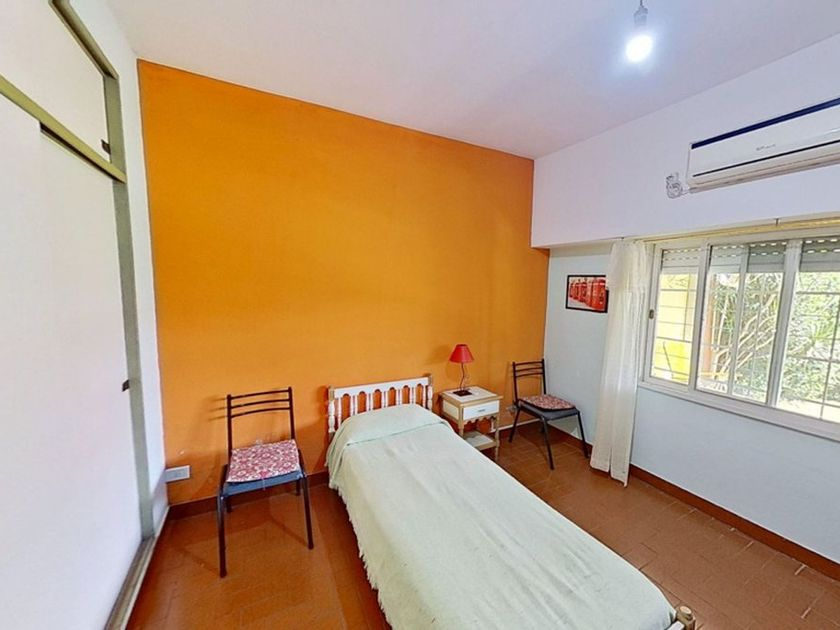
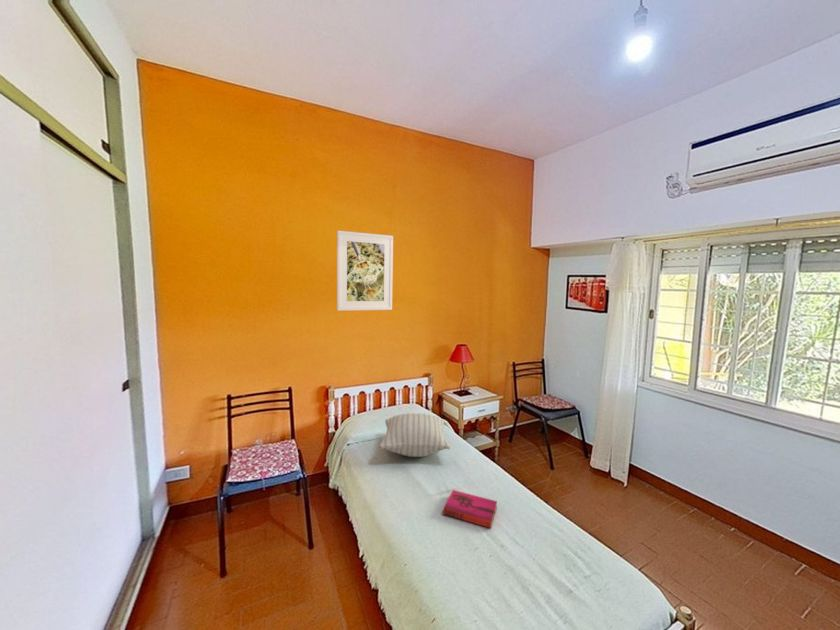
+ pillow [379,413,452,458]
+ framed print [336,230,394,312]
+ hardback book [442,489,498,529]
